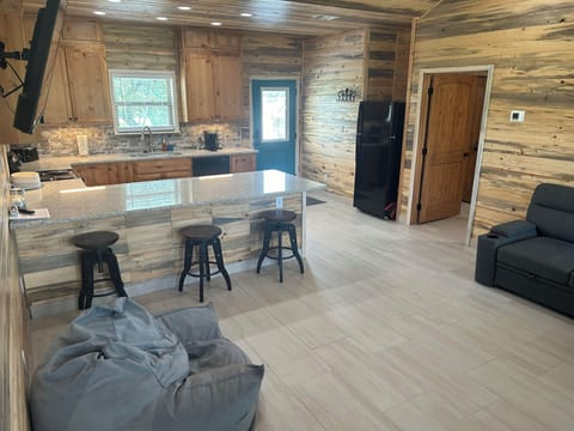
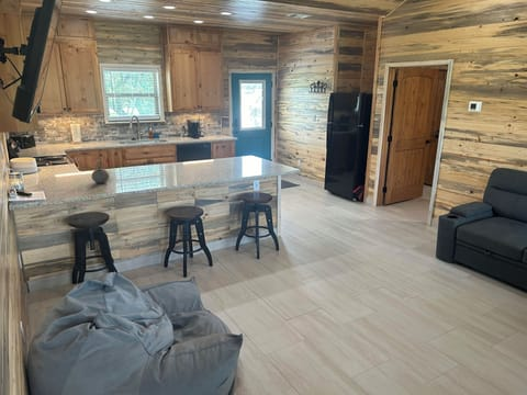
+ kettle [91,159,111,184]
